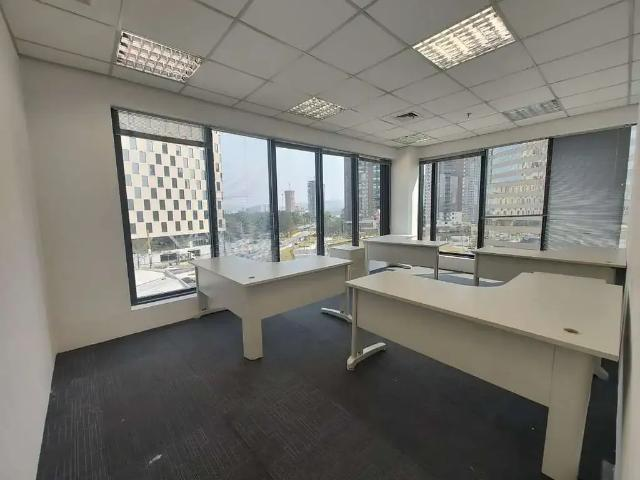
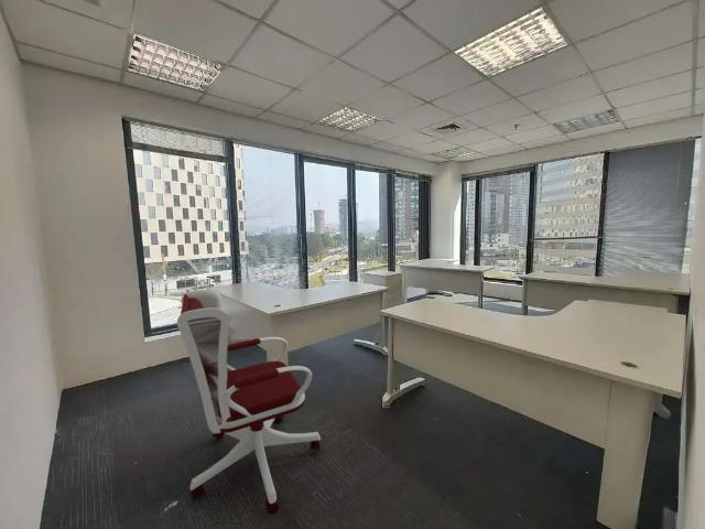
+ office chair [176,289,322,516]
